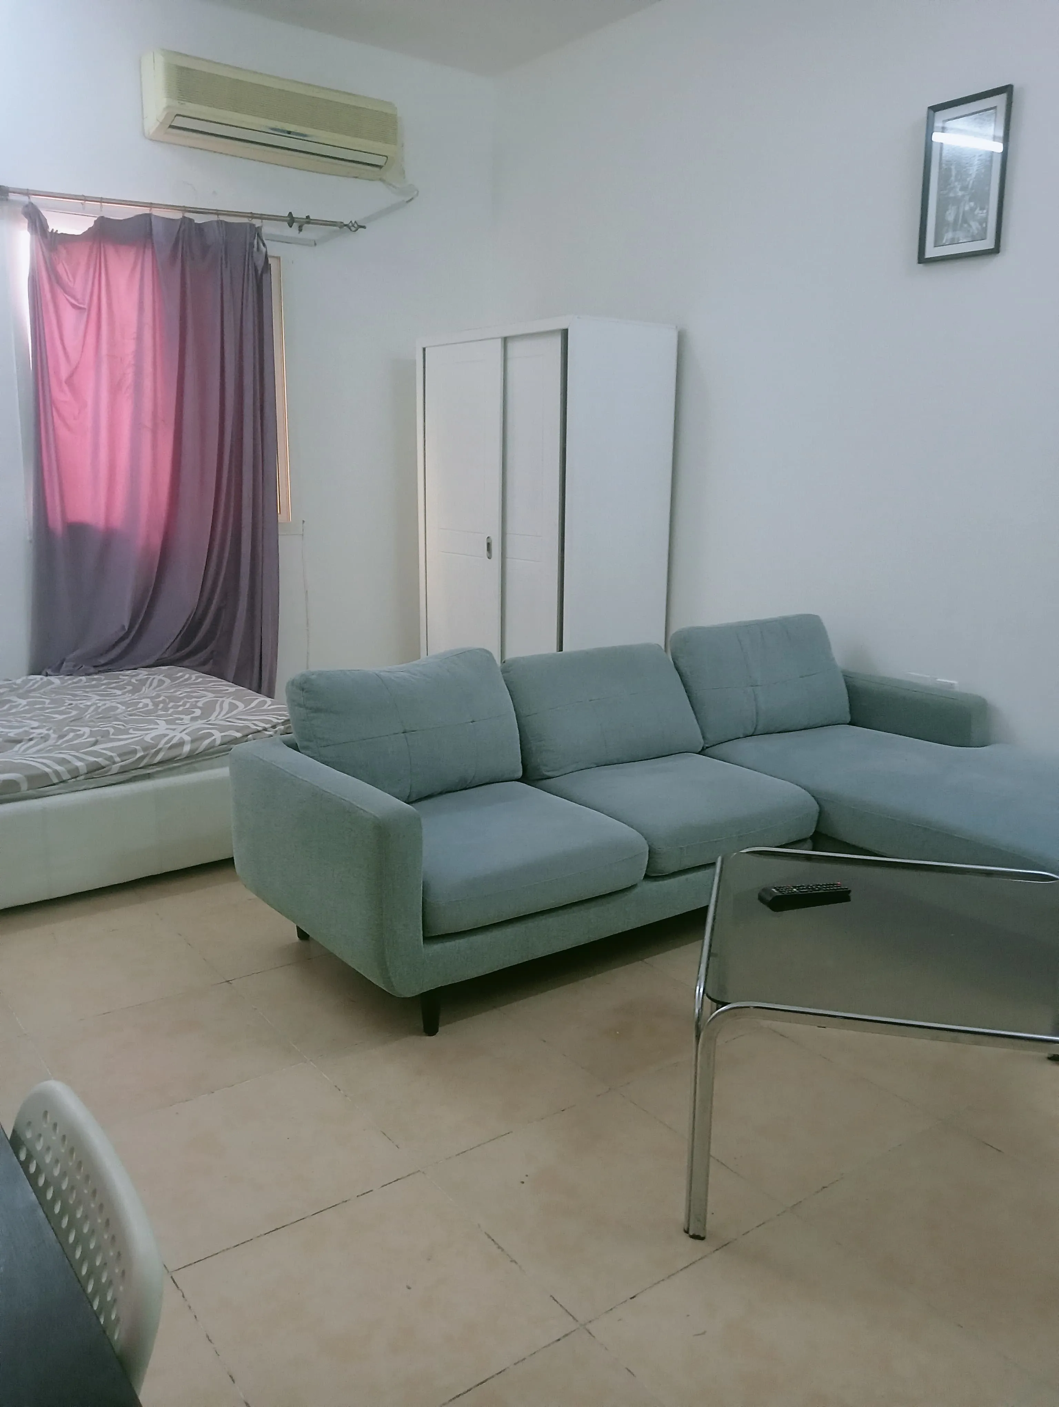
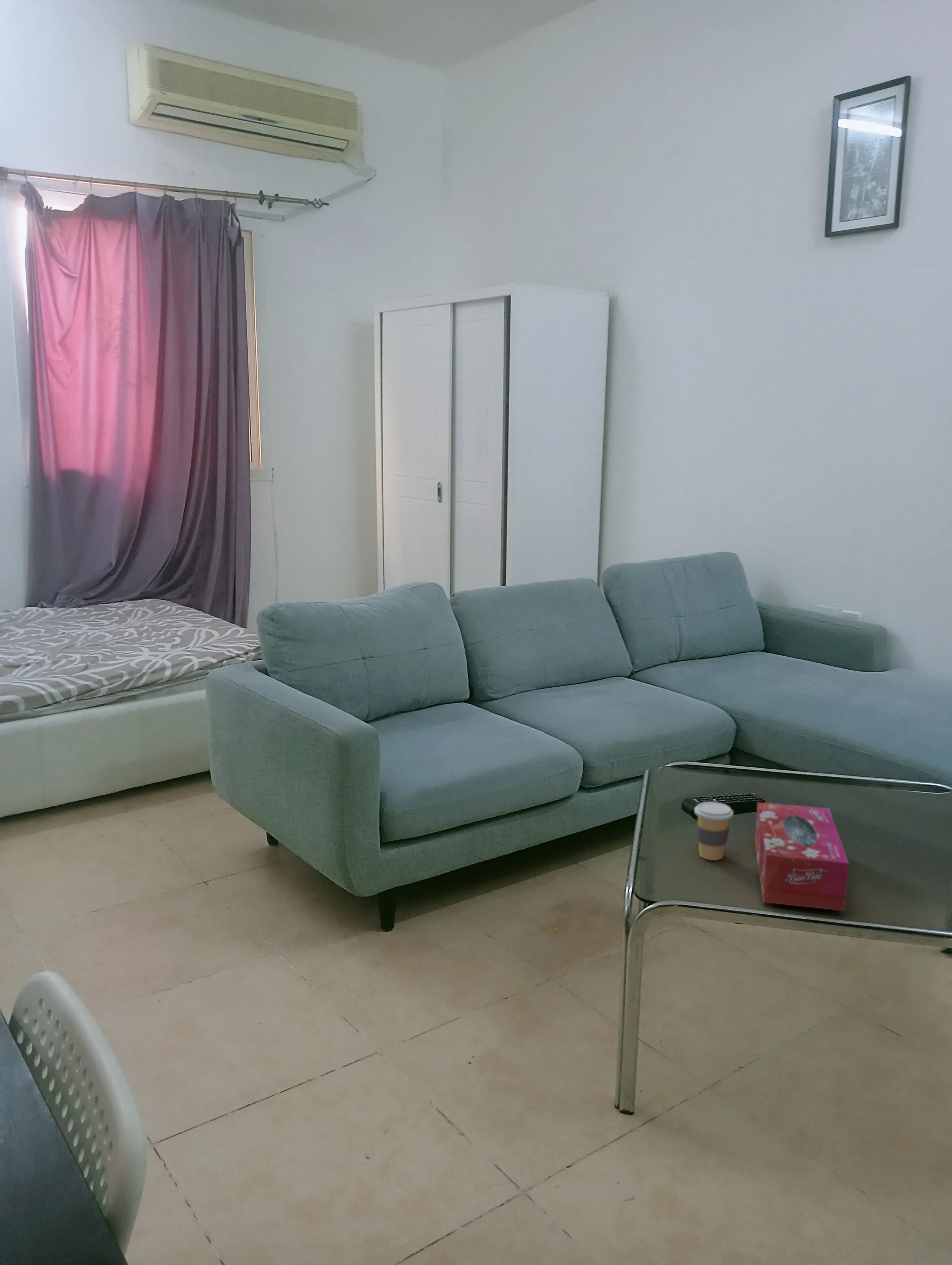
+ tissue box [755,802,849,911]
+ coffee cup [694,801,734,860]
